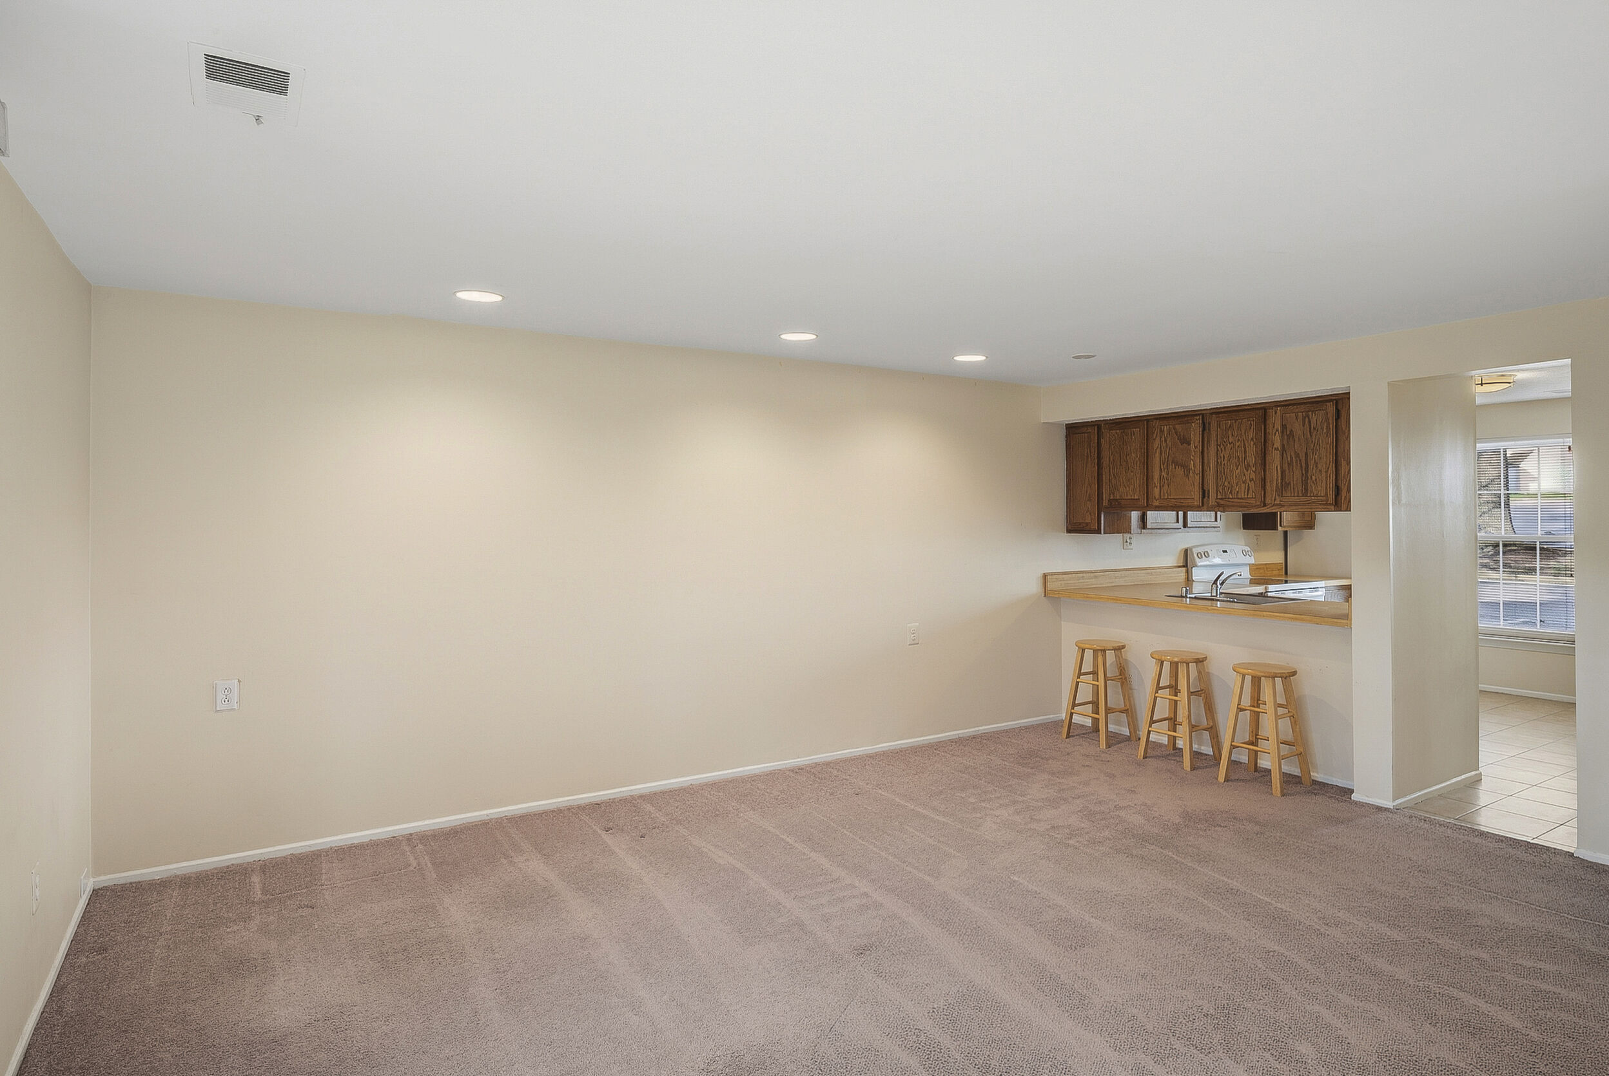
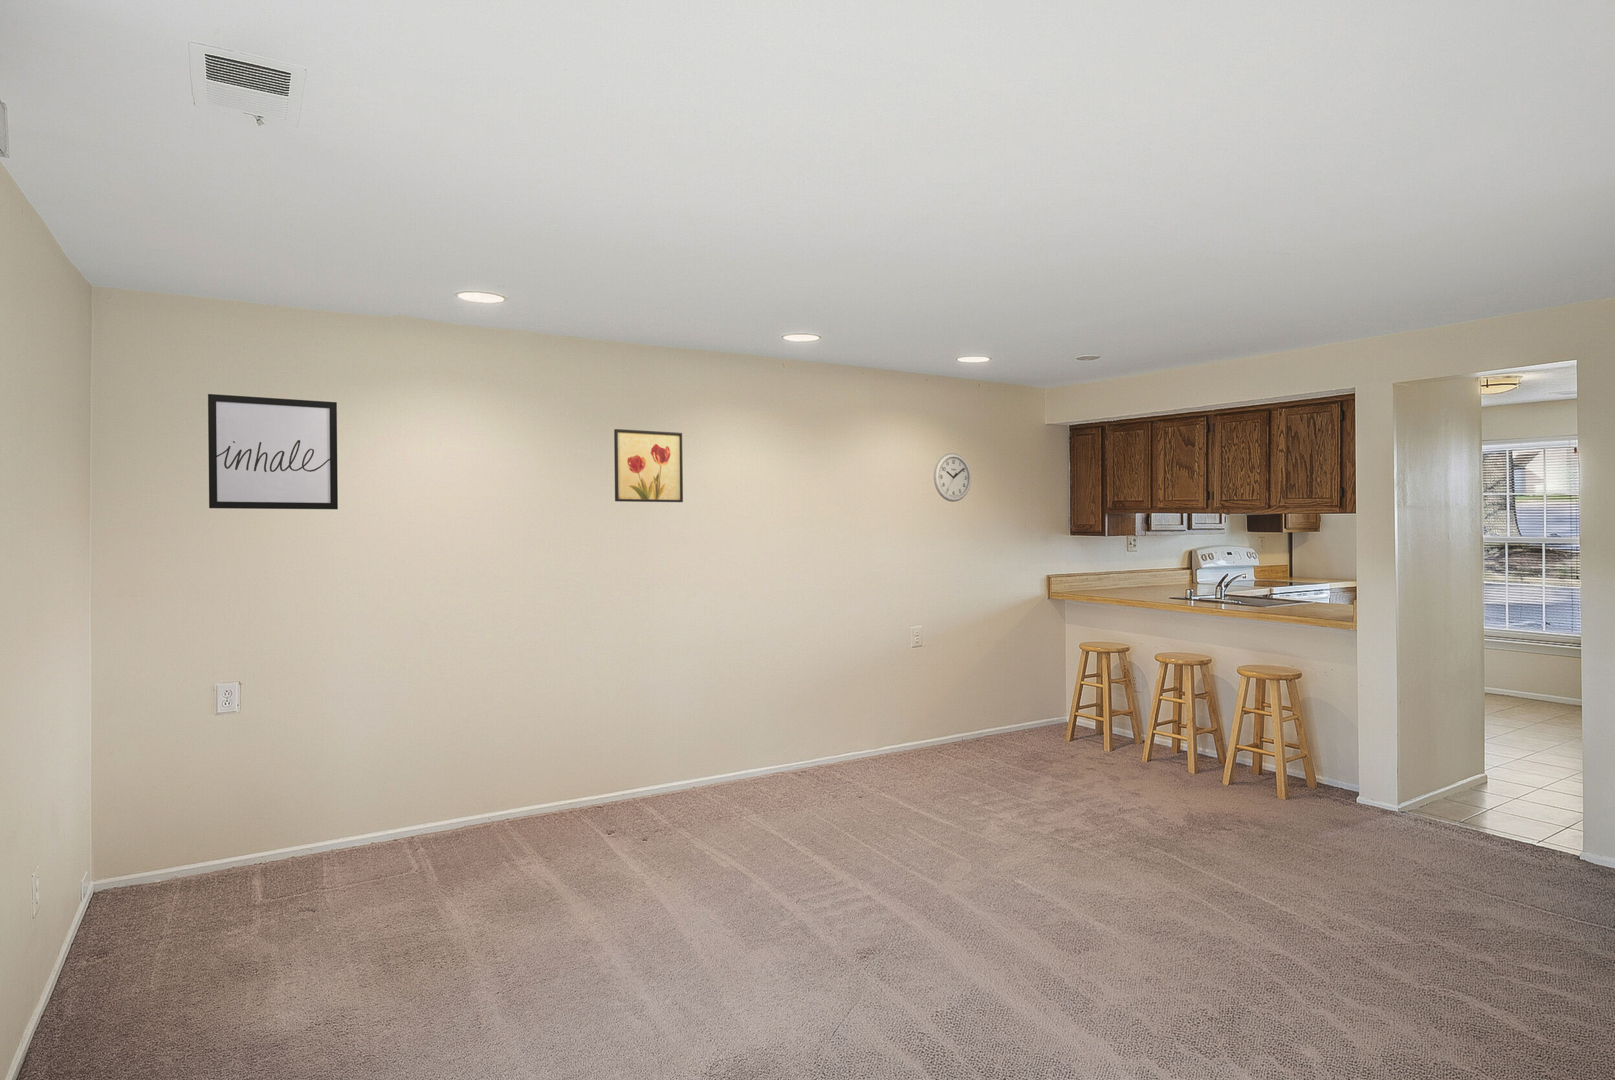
+ wall clock [934,452,972,503]
+ wall art [207,394,339,510]
+ wall art [614,429,683,503]
